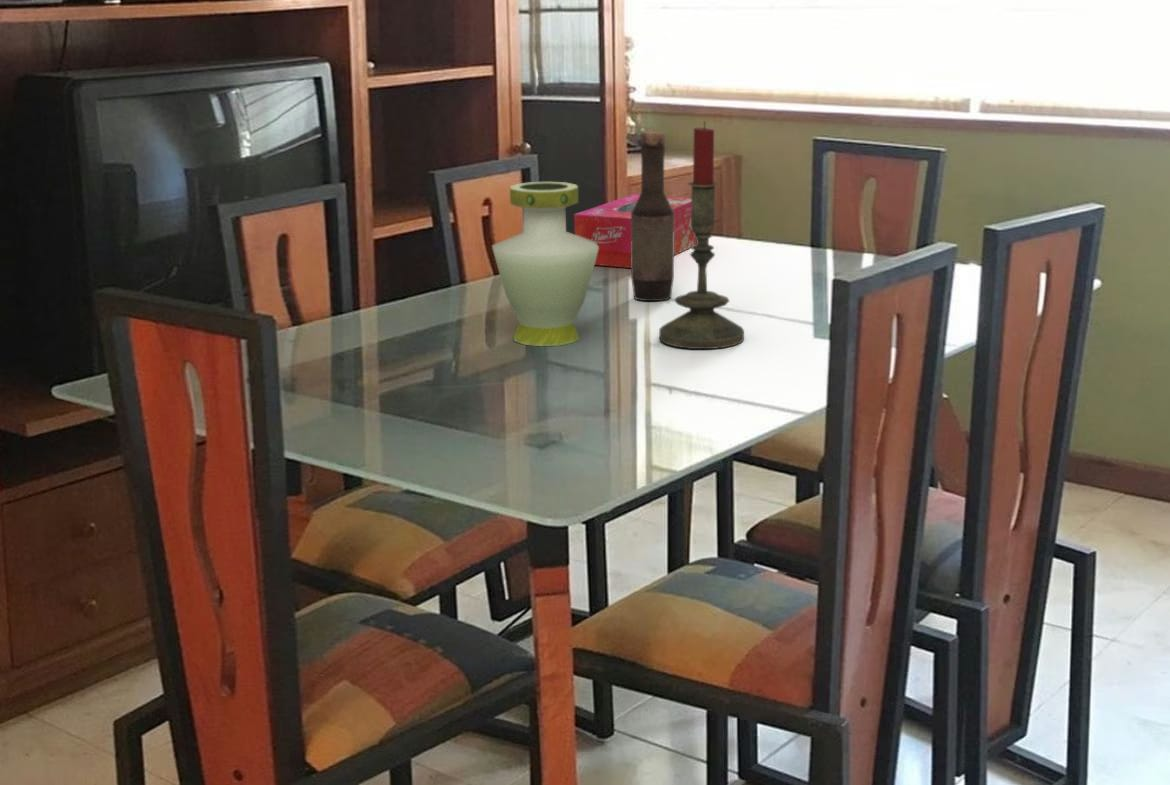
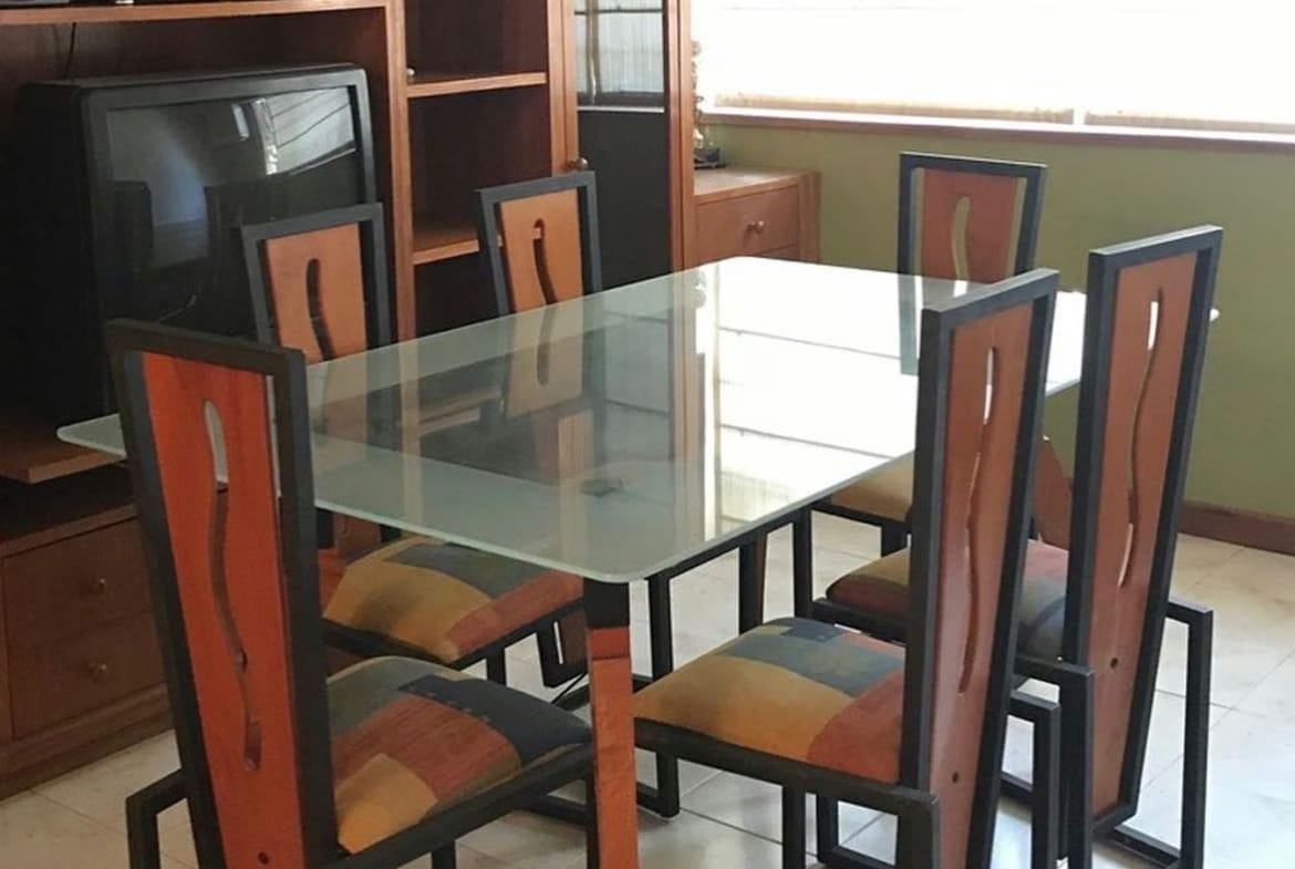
- candle [658,120,745,350]
- tissue box [573,193,697,269]
- bottle [630,130,675,302]
- vase [491,181,599,347]
